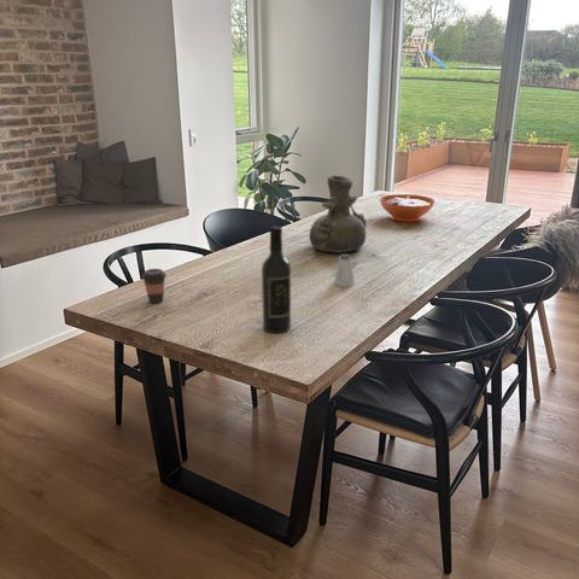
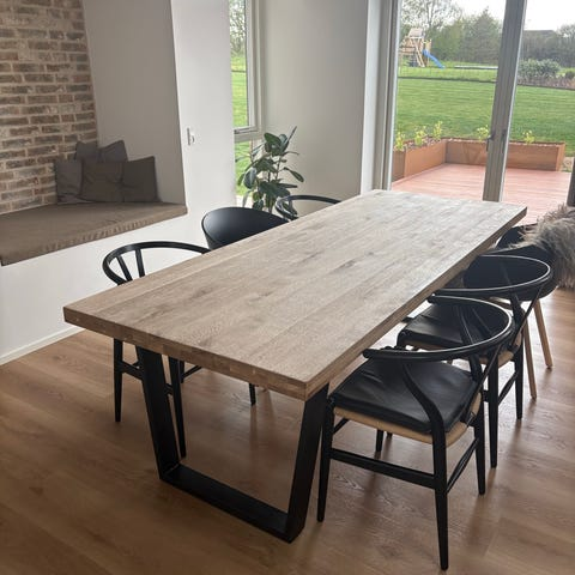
- wine bottle [261,226,292,334]
- coffee cup [140,268,168,304]
- decorative bowl [379,193,437,222]
- saltshaker [333,253,356,287]
- vase [308,175,368,255]
